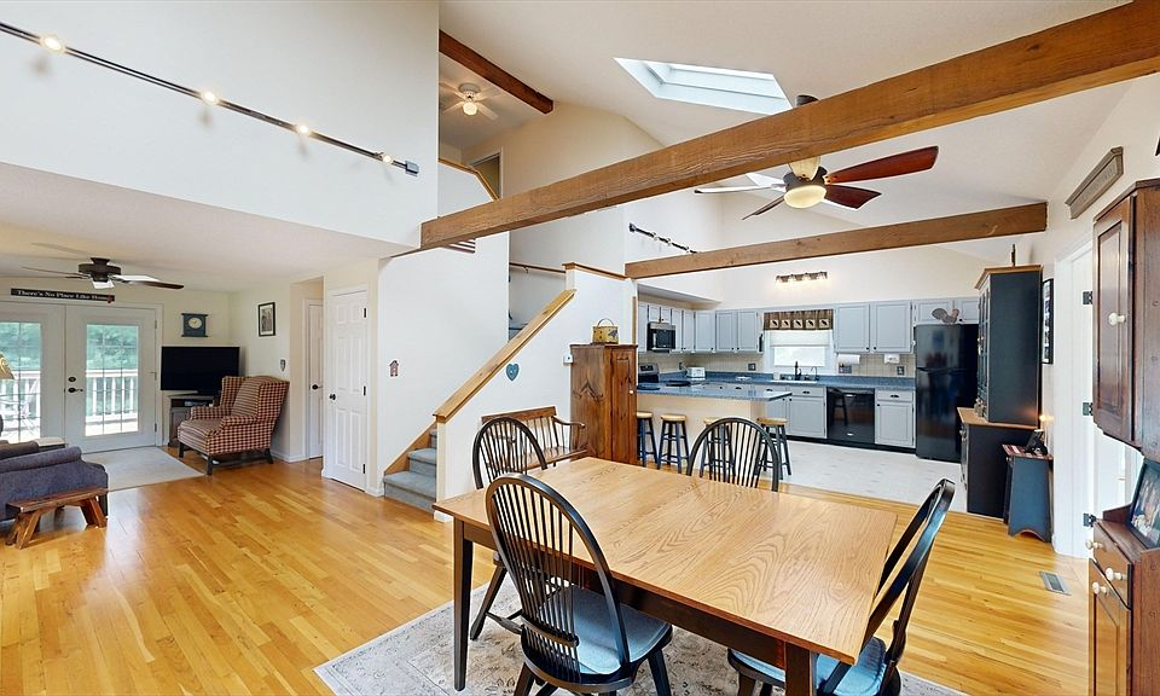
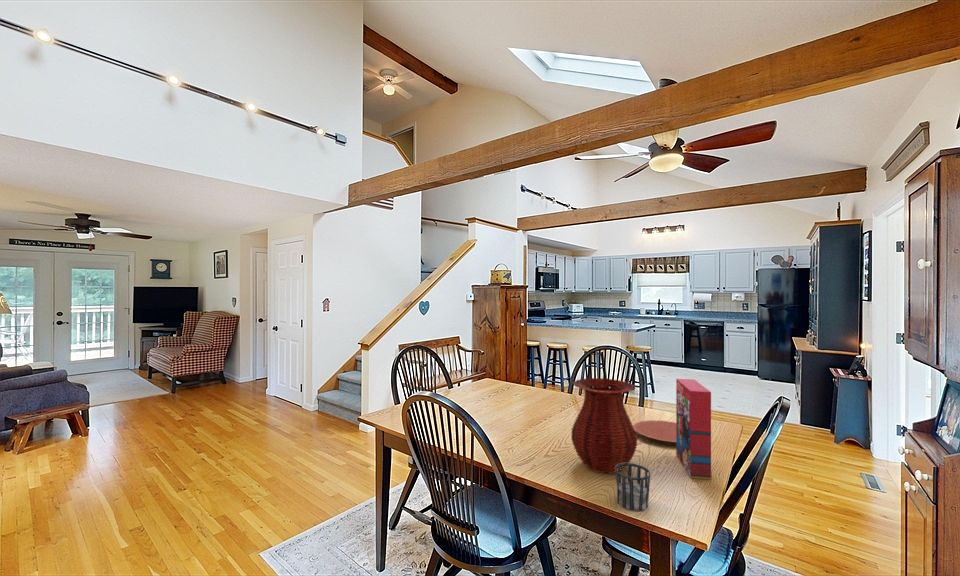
+ cup [615,462,651,512]
+ plate [633,419,676,443]
+ vase [570,377,638,474]
+ cereal box [675,378,712,481]
